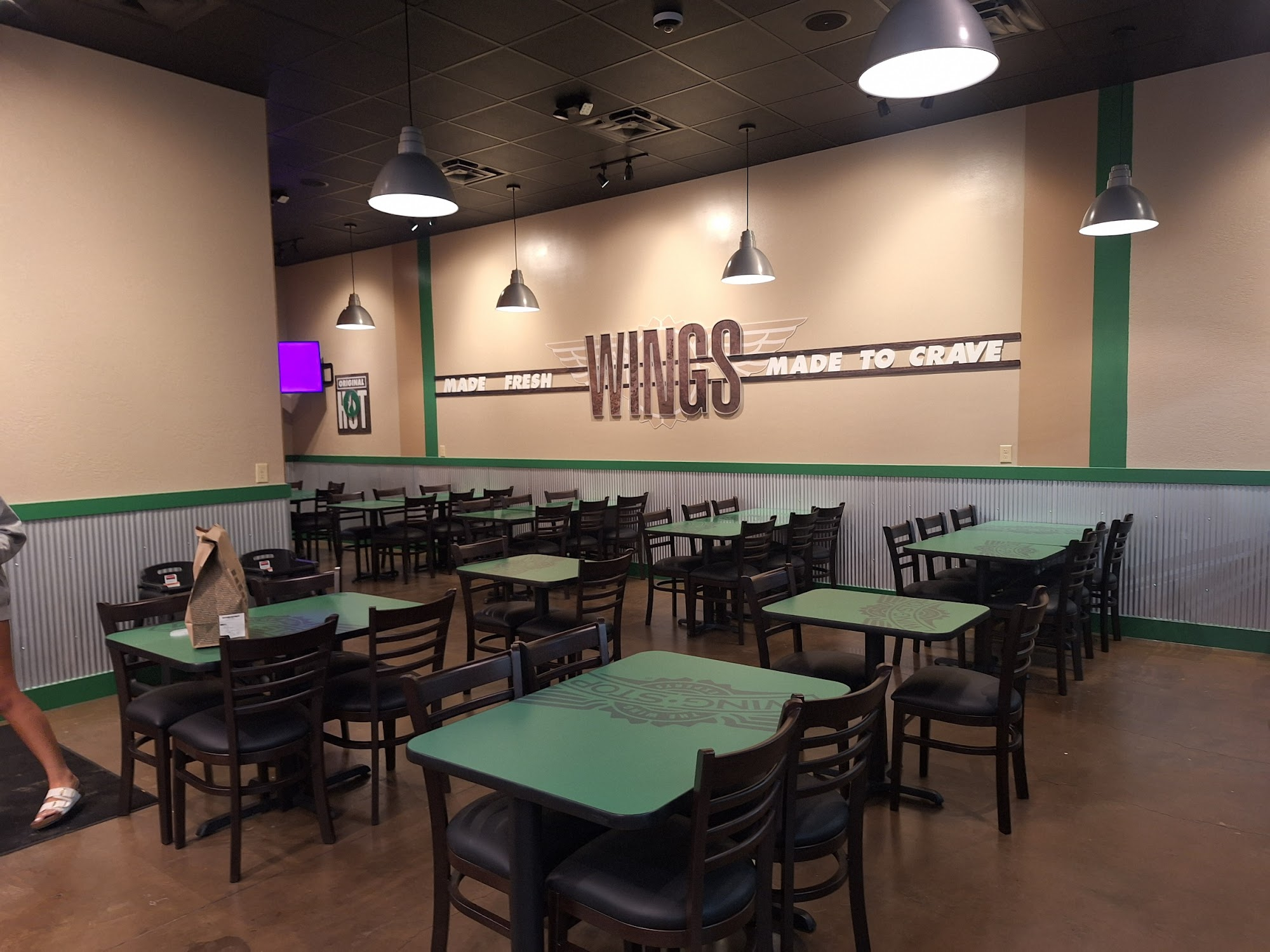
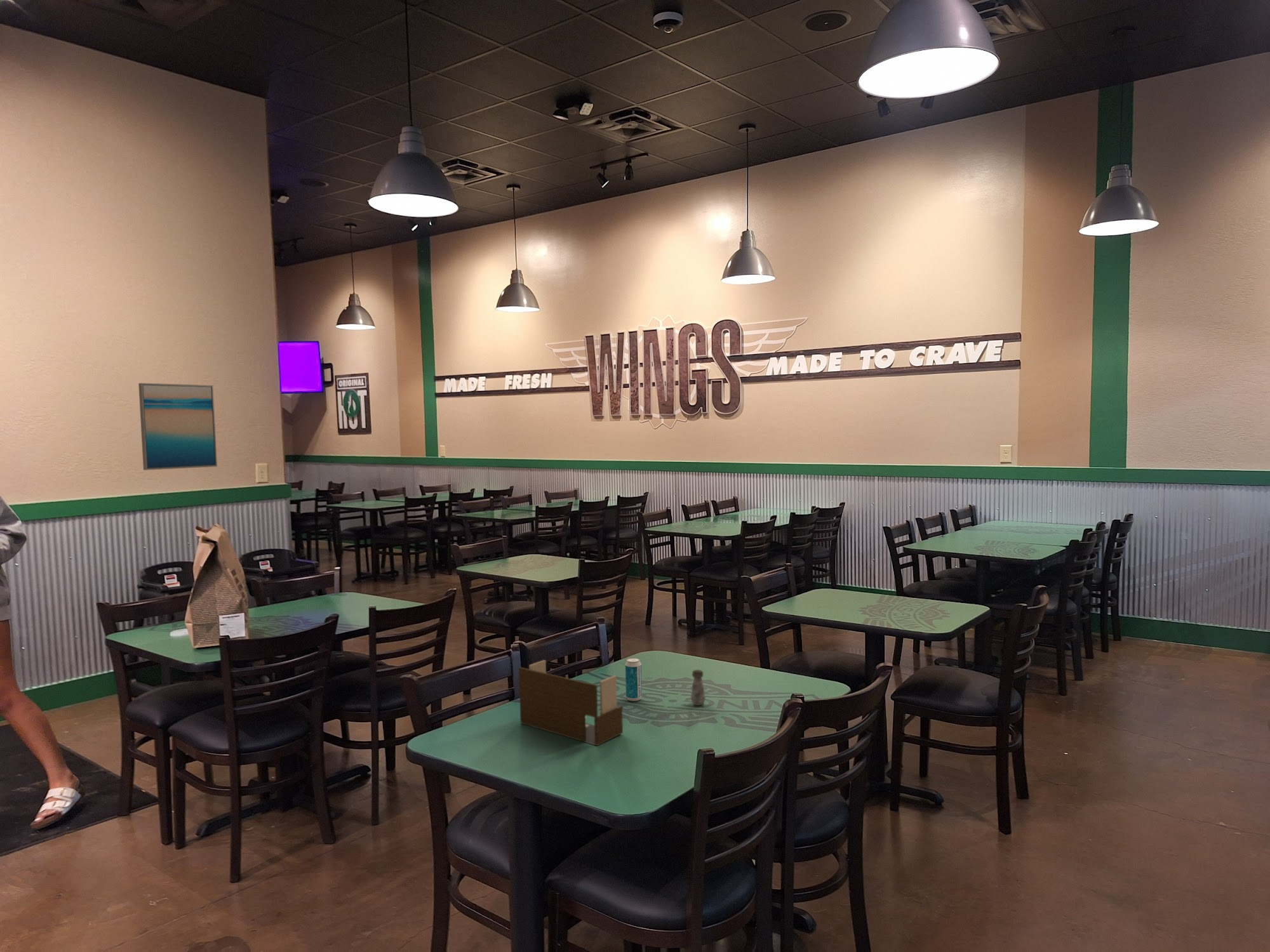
+ beverage can [625,658,643,701]
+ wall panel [518,659,624,746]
+ salt shaker [690,669,706,706]
+ wall art [138,383,218,471]
